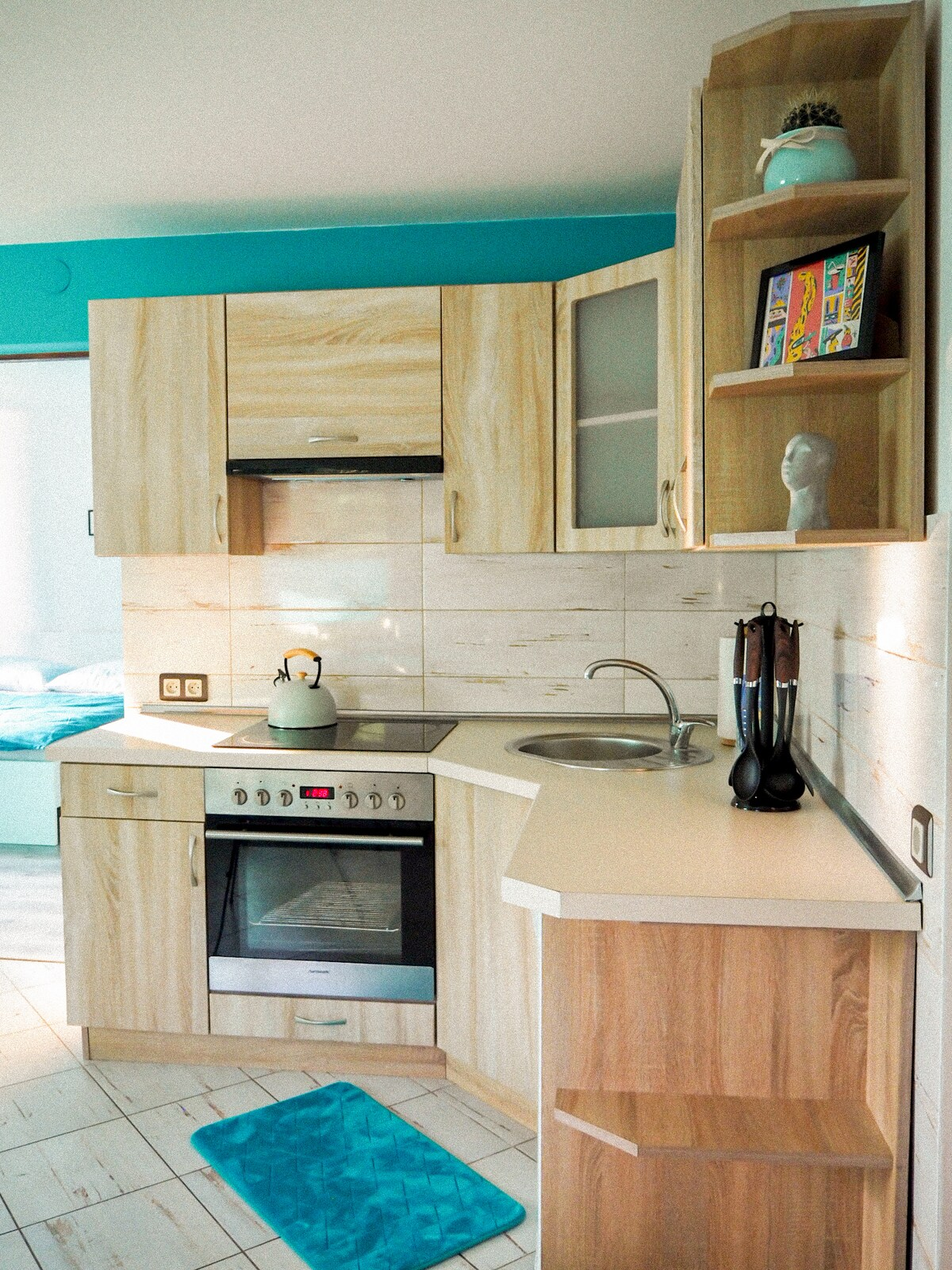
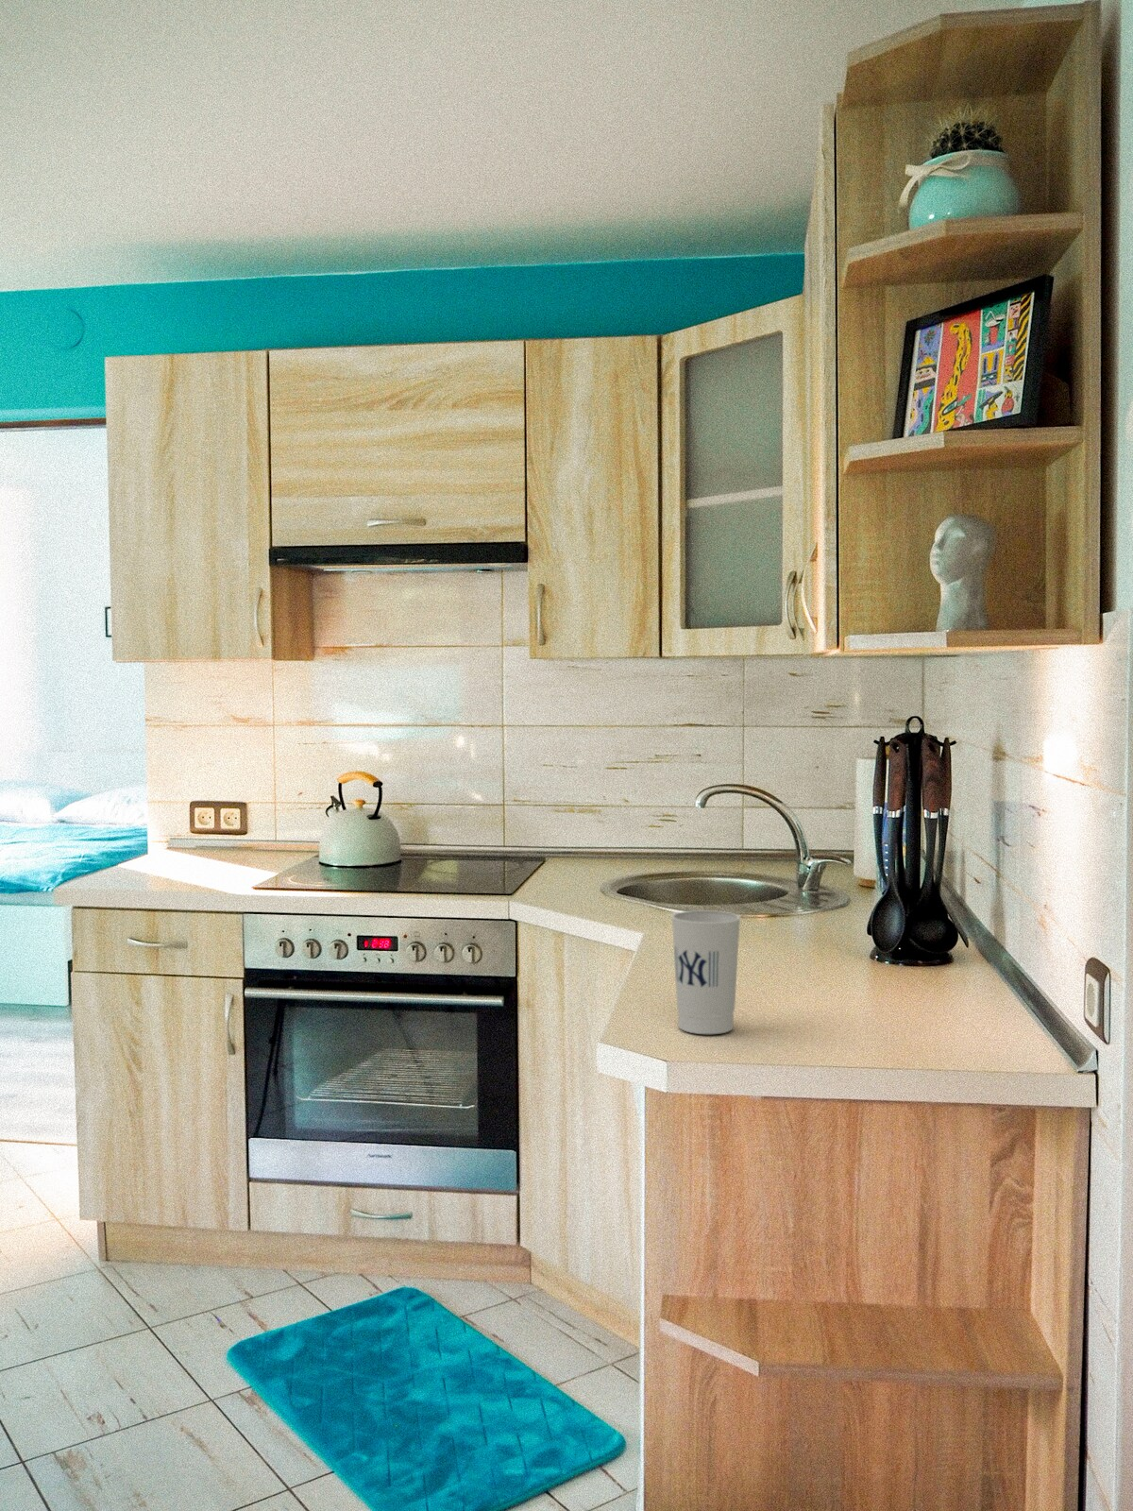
+ cup [670,909,741,1035]
